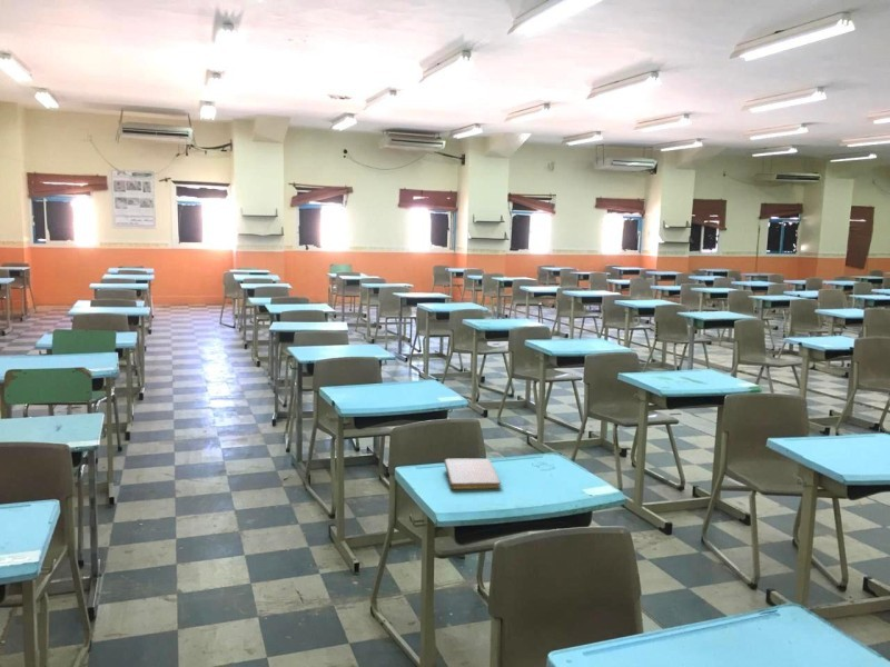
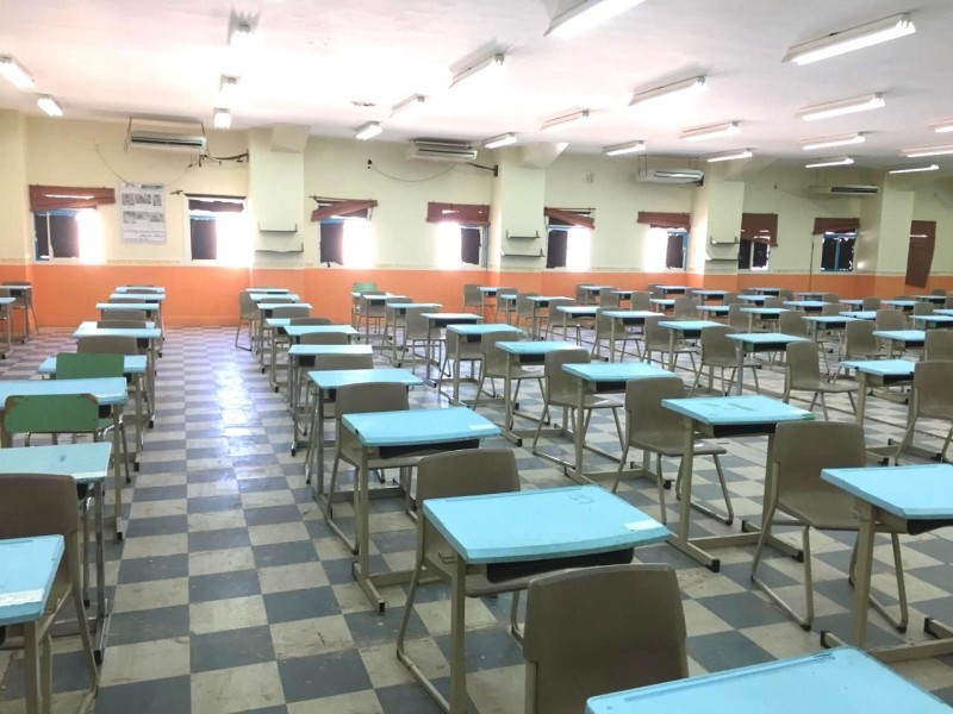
- notebook [443,458,502,490]
